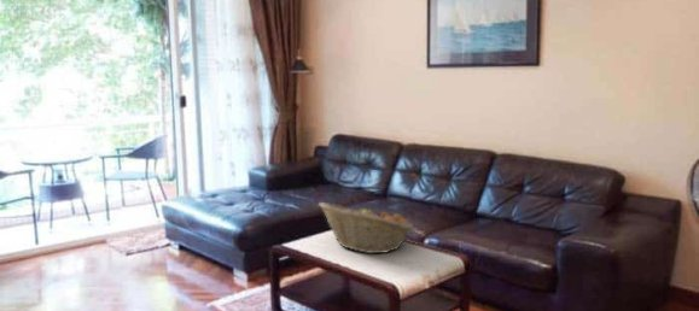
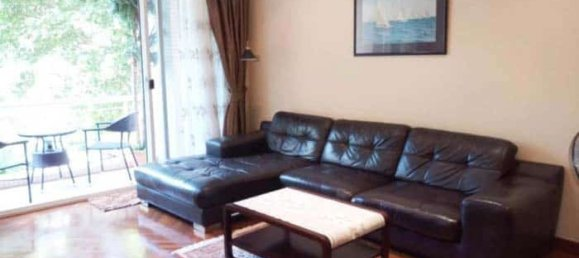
- fruit basket [318,201,415,254]
